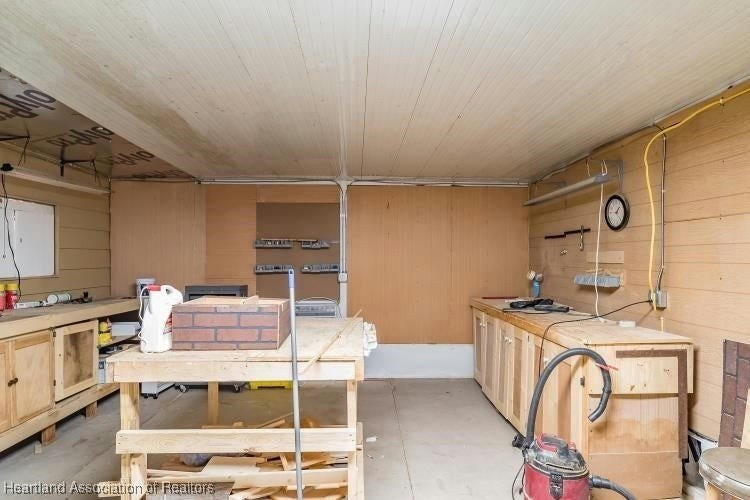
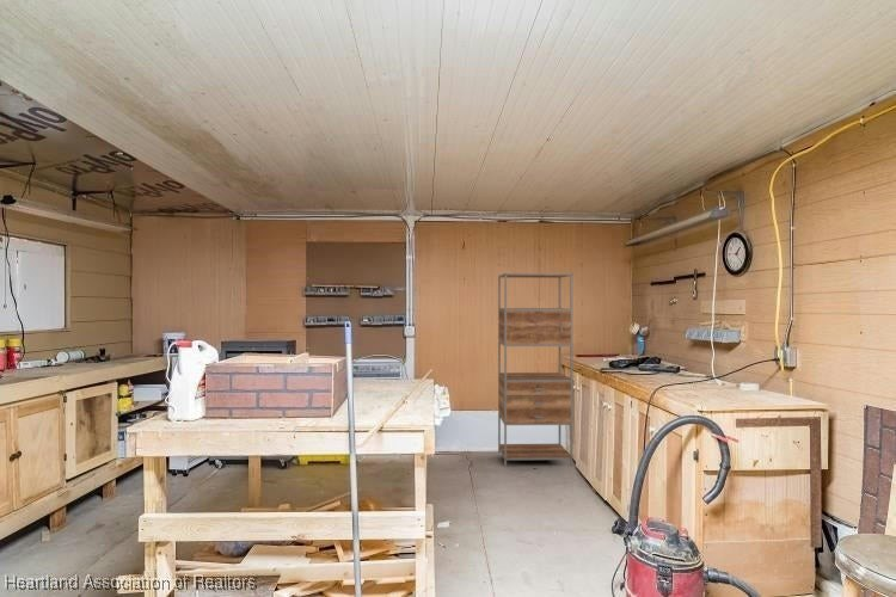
+ shelving unit [497,272,573,468]
